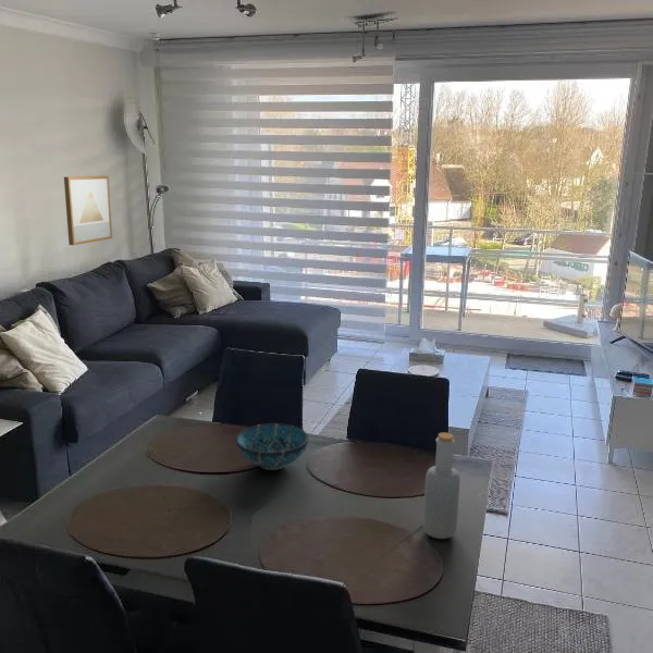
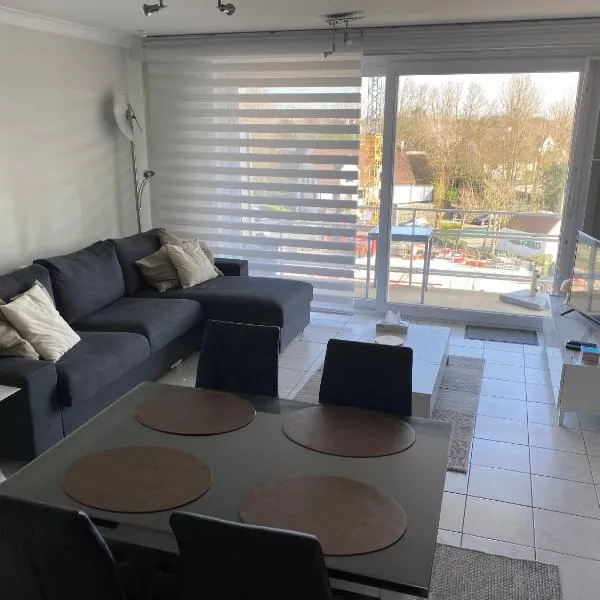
- bottle [422,431,461,540]
- wall art [63,175,113,246]
- decorative bowl [235,422,310,471]
